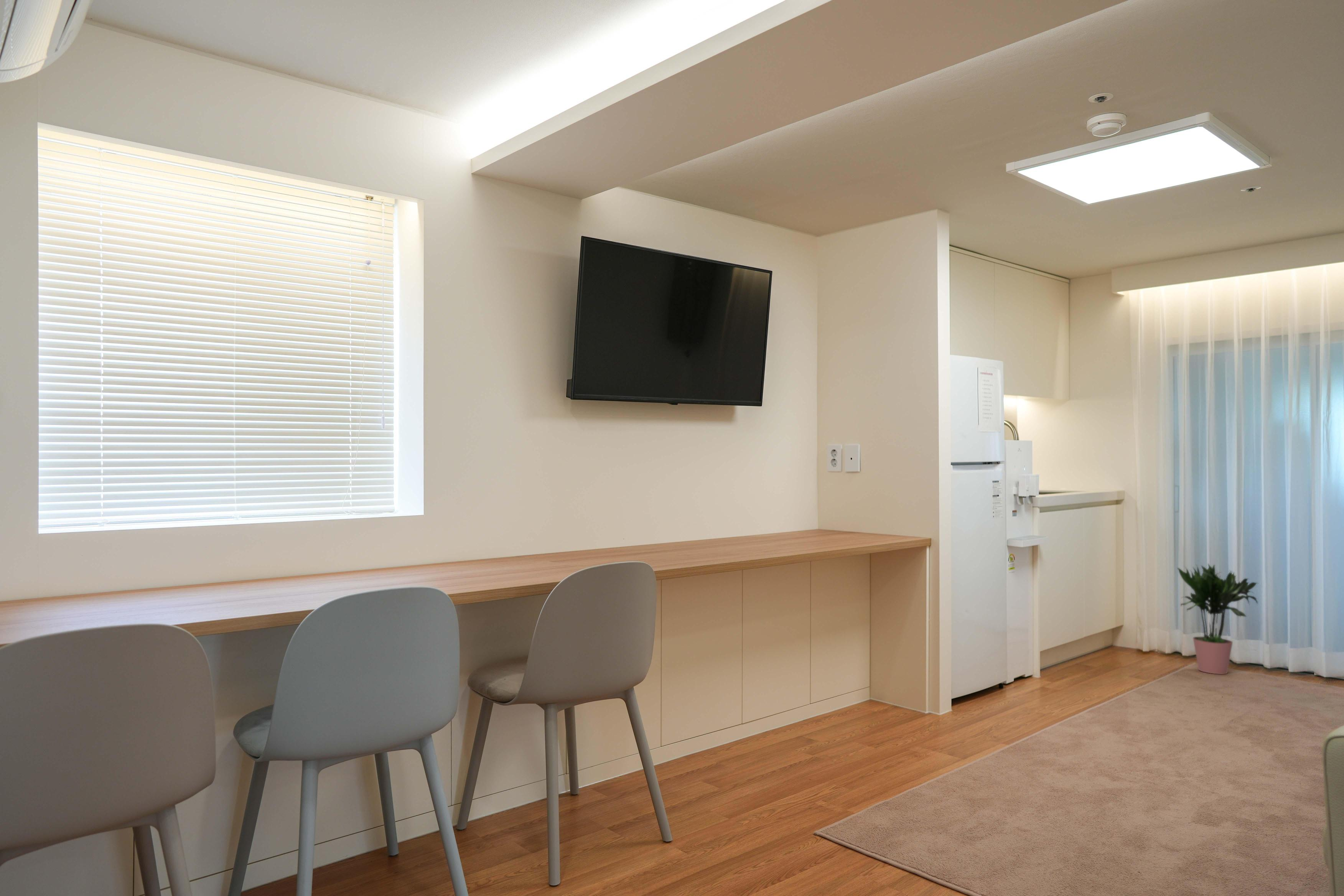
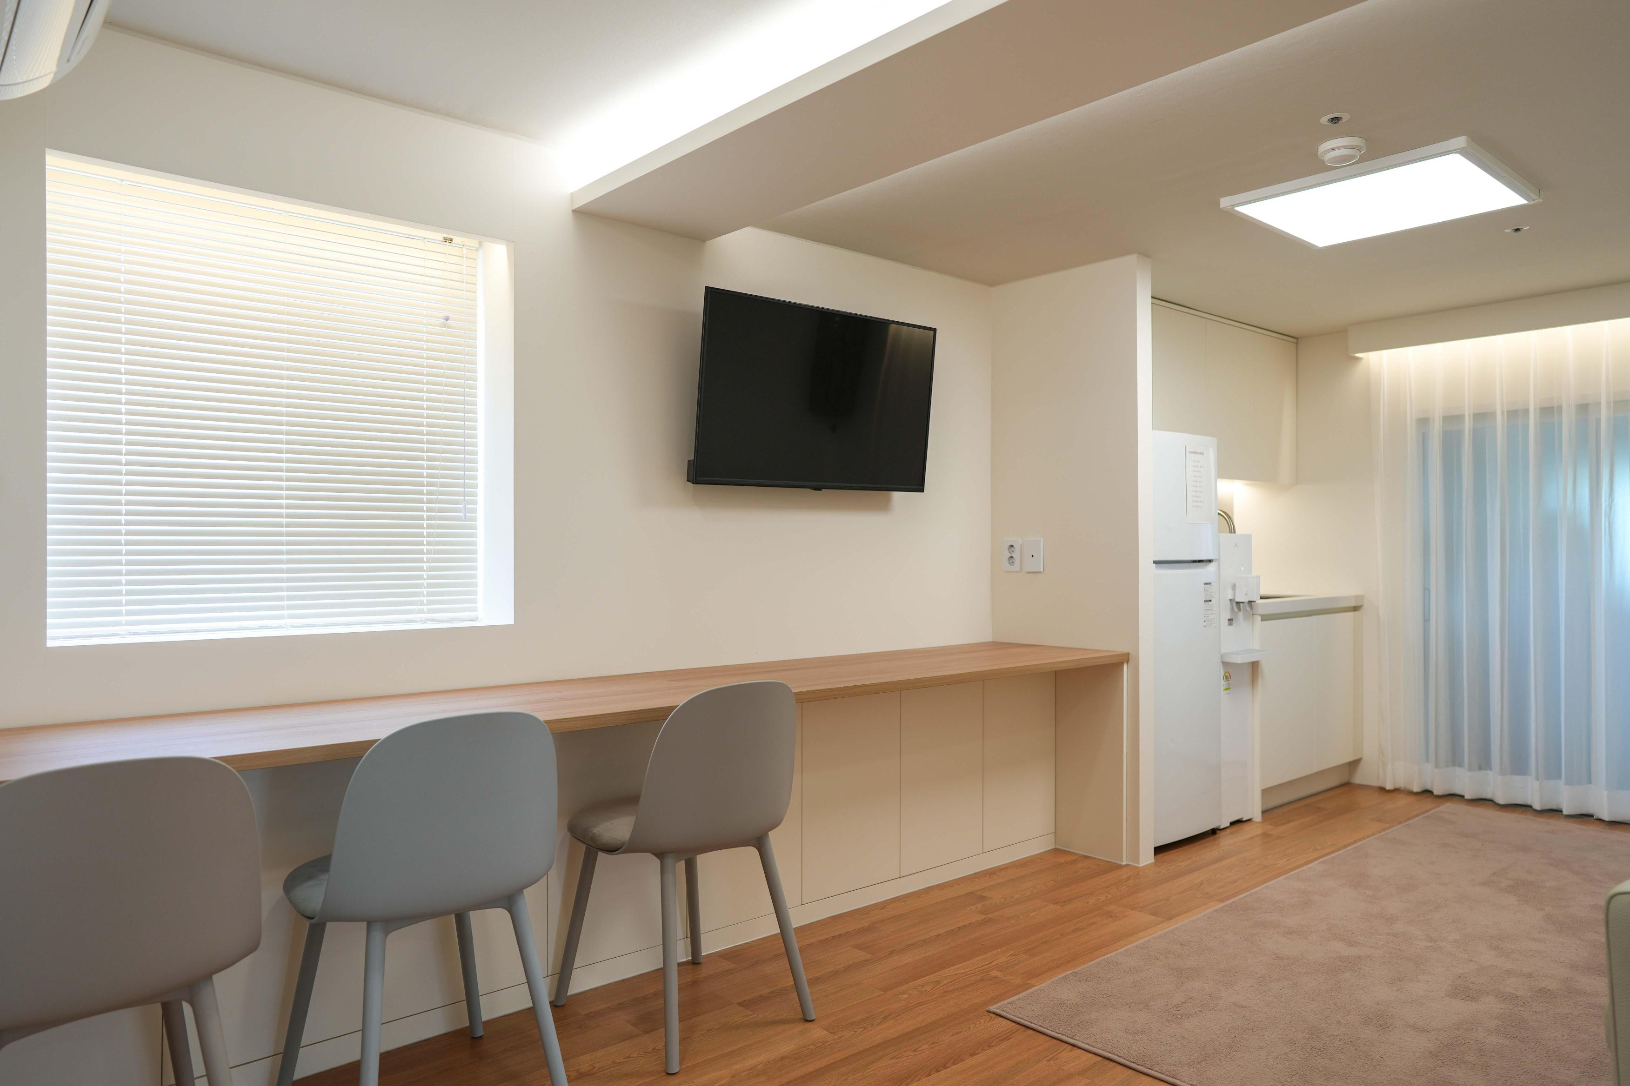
- potted plant [1177,563,1258,675]
